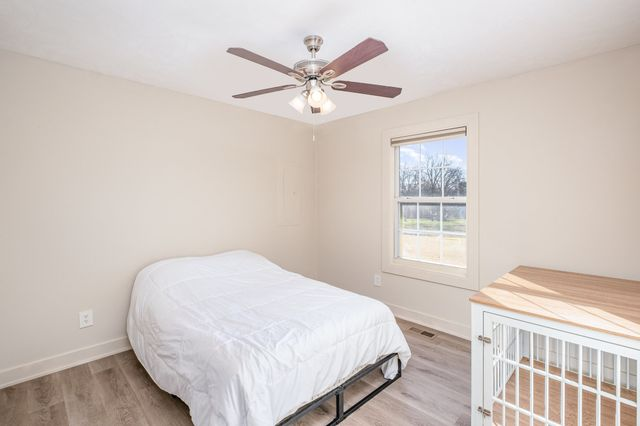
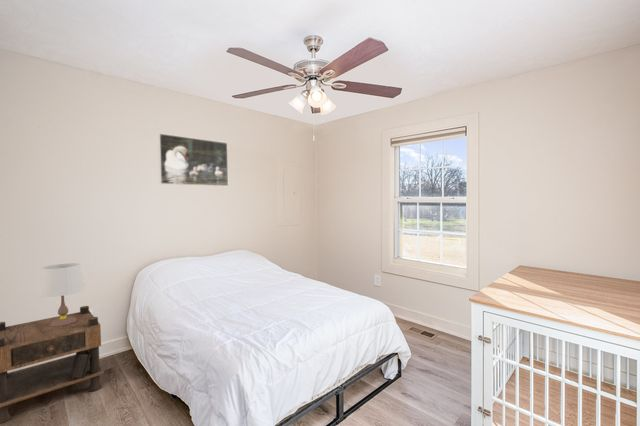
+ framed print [157,132,229,187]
+ nightstand [0,305,105,424]
+ table lamp [37,262,86,327]
